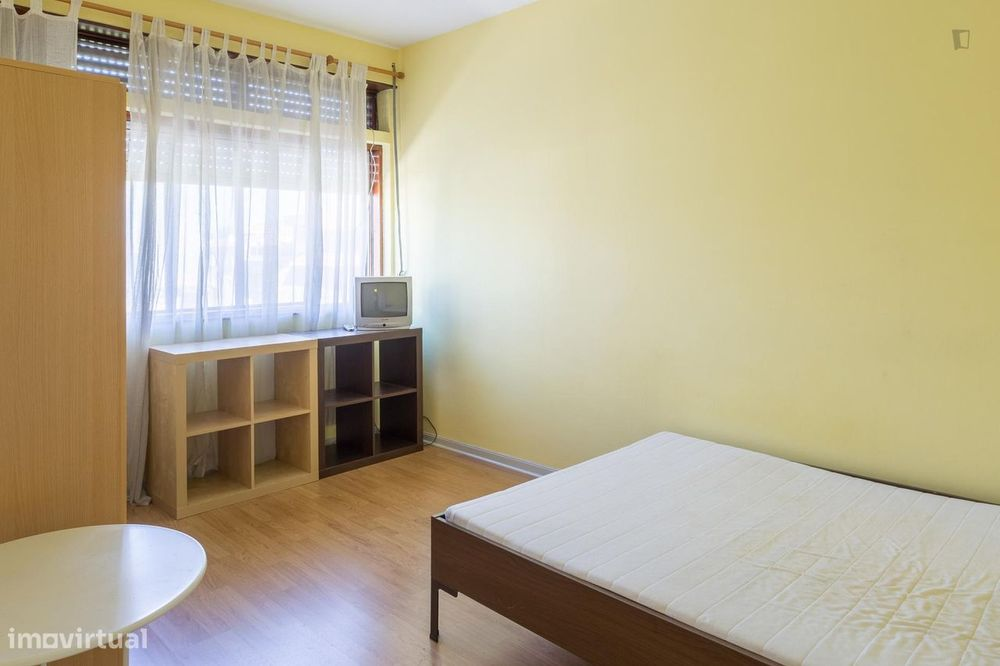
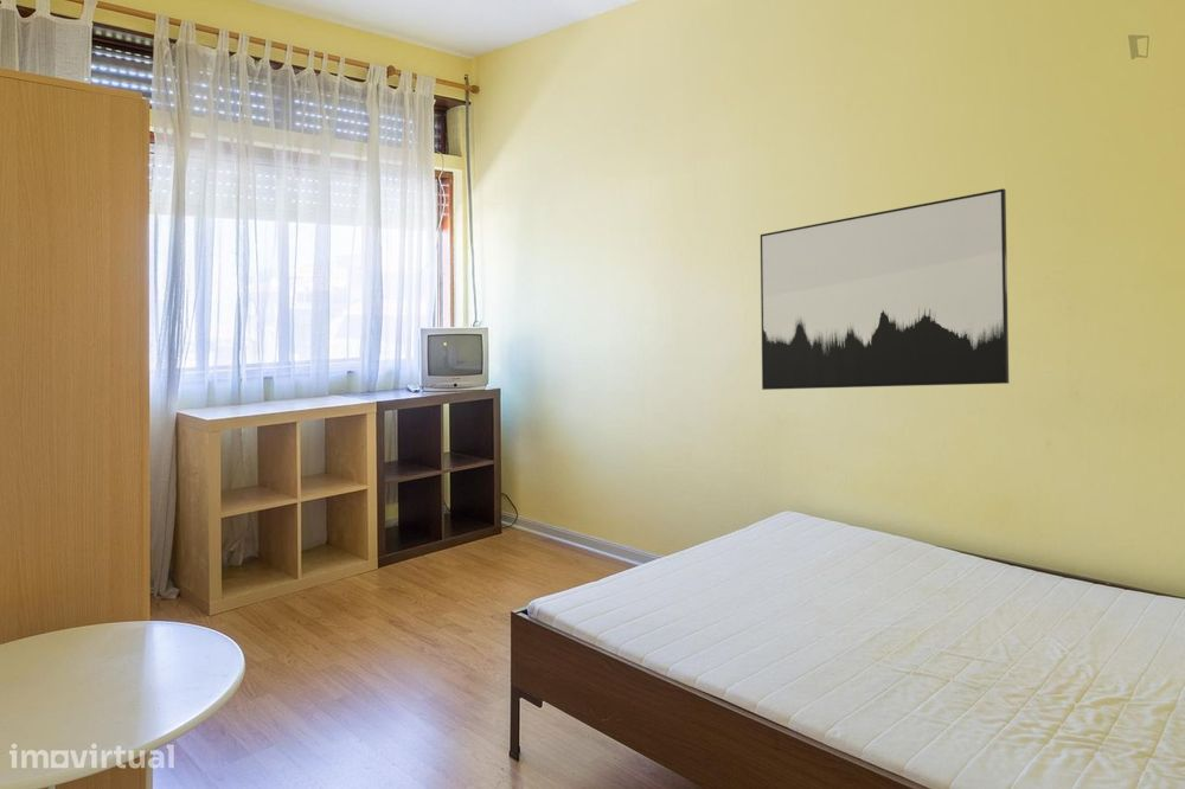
+ wall art [760,187,1010,391]
